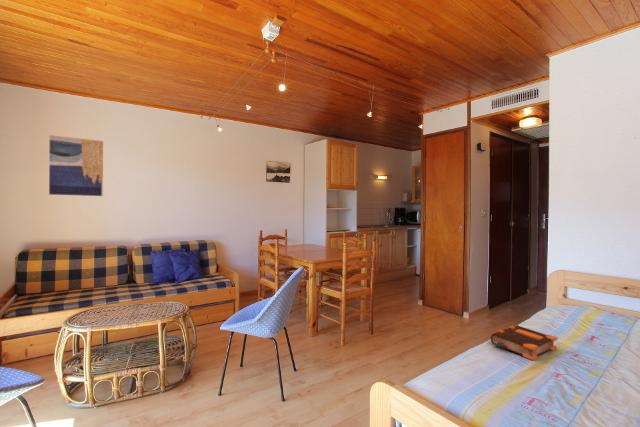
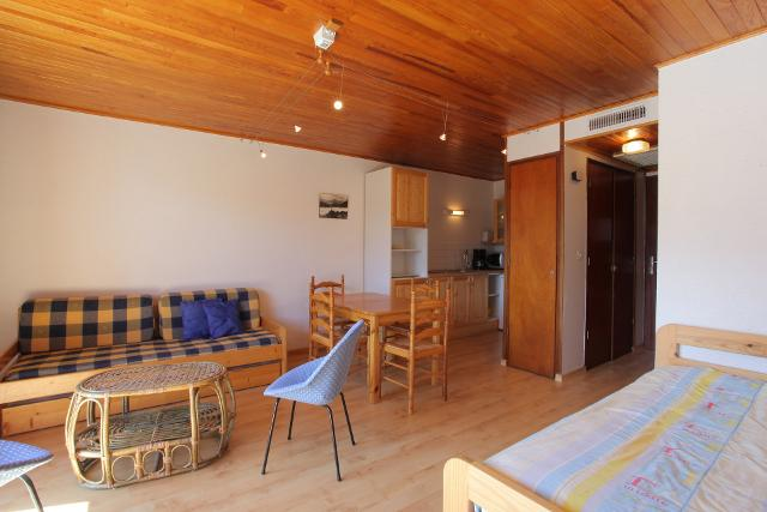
- bible [490,324,558,361]
- wall art [48,134,104,197]
